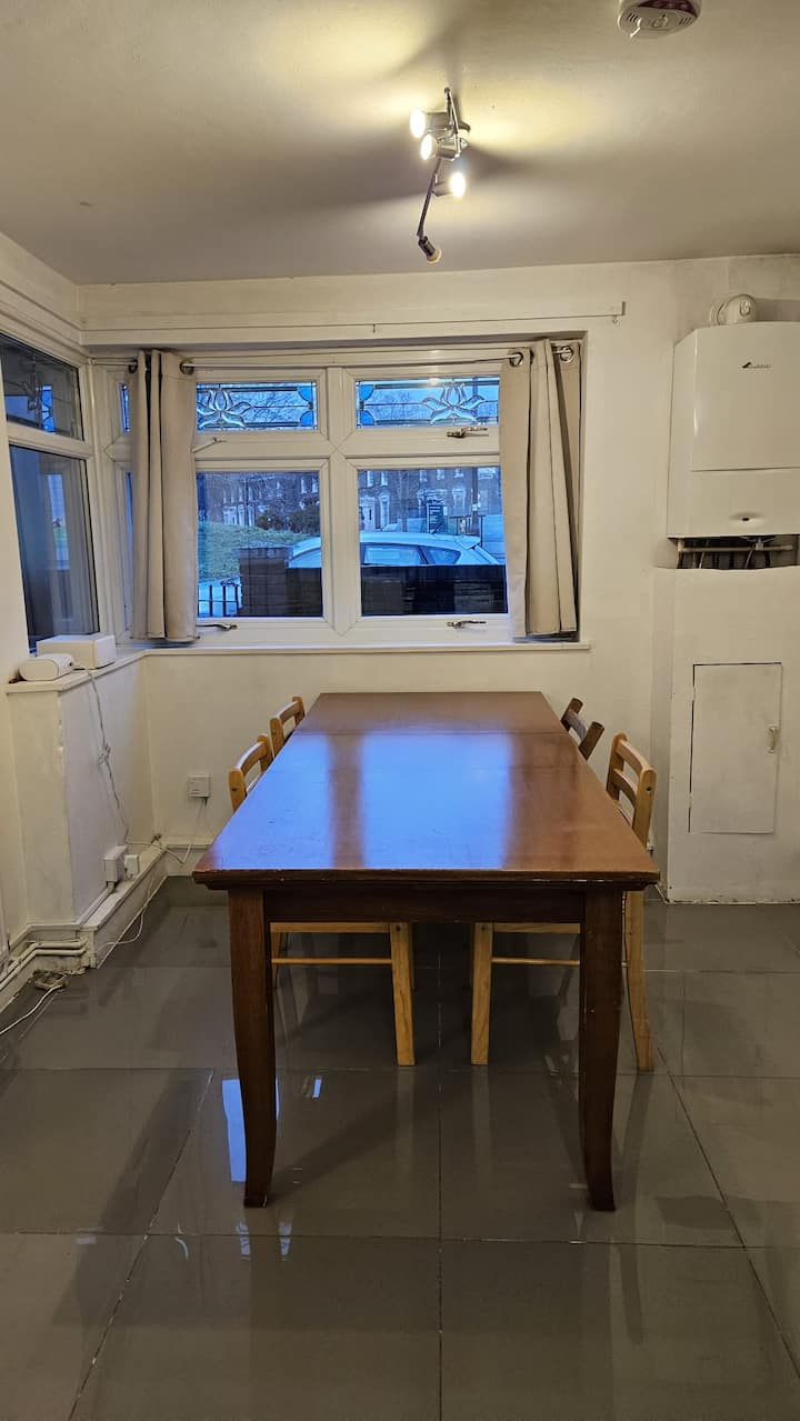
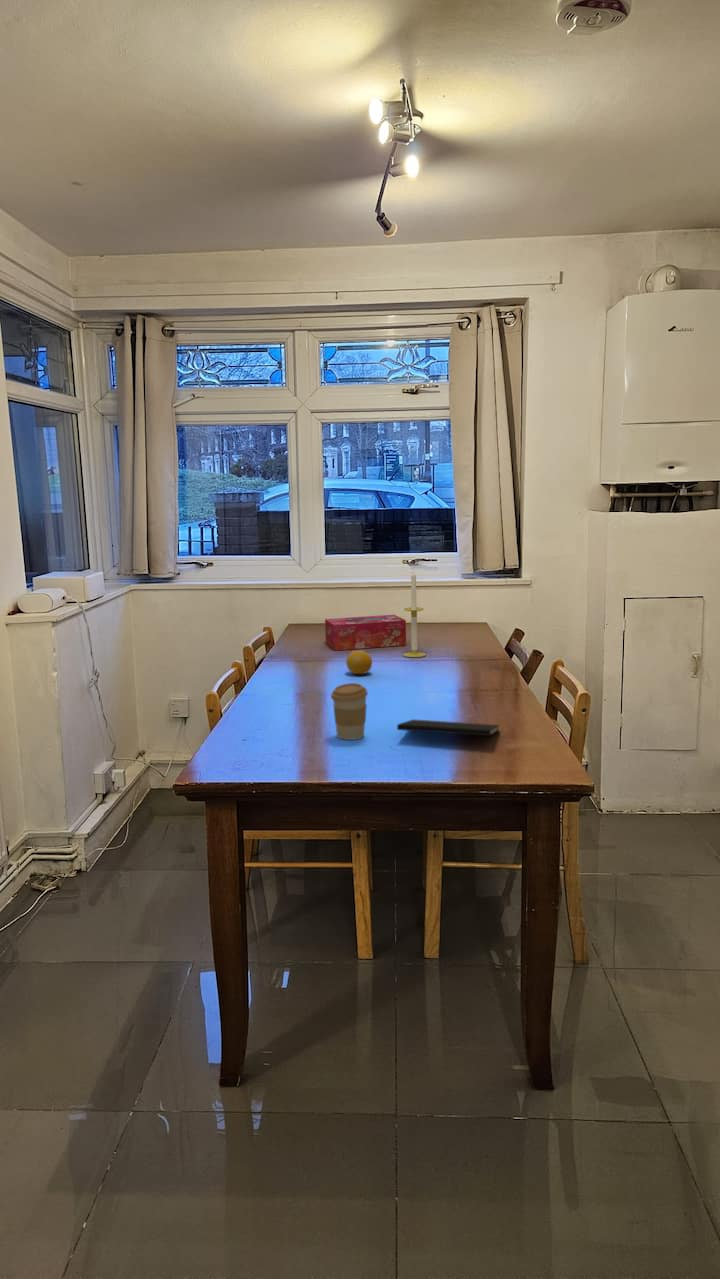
+ fruit [345,649,373,675]
+ tissue box [324,614,407,651]
+ candle [402,568,427,658]
+ coffee cup [330,682,369,741]
+ notepad [396,718,500,748]
